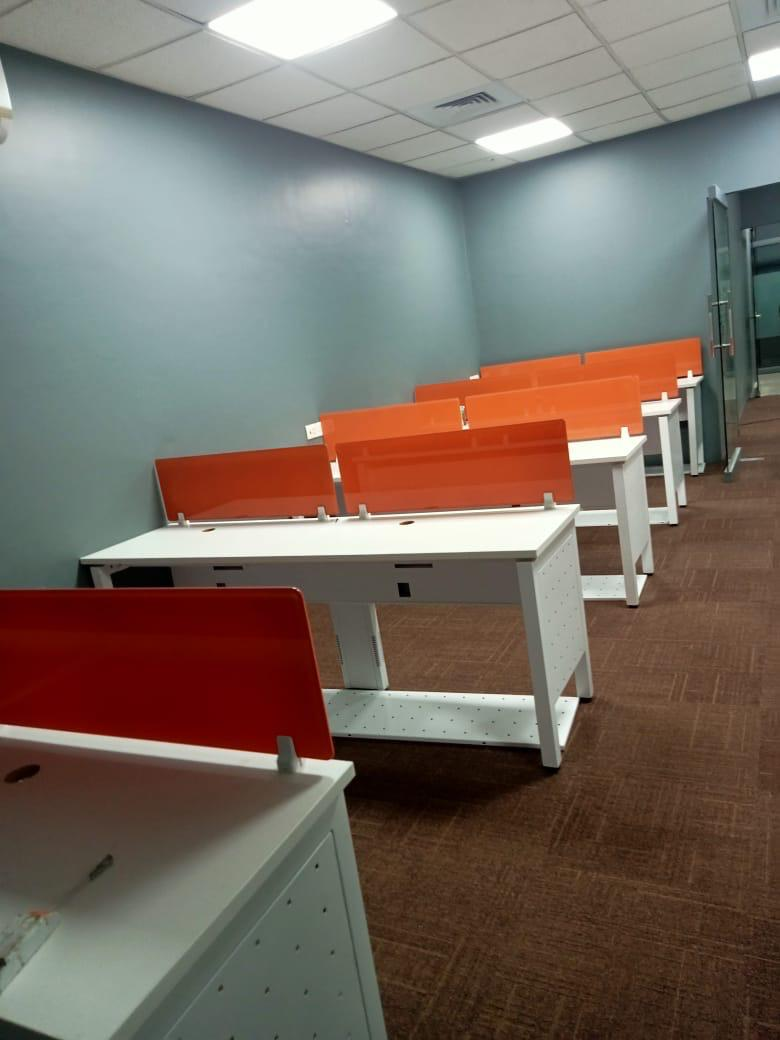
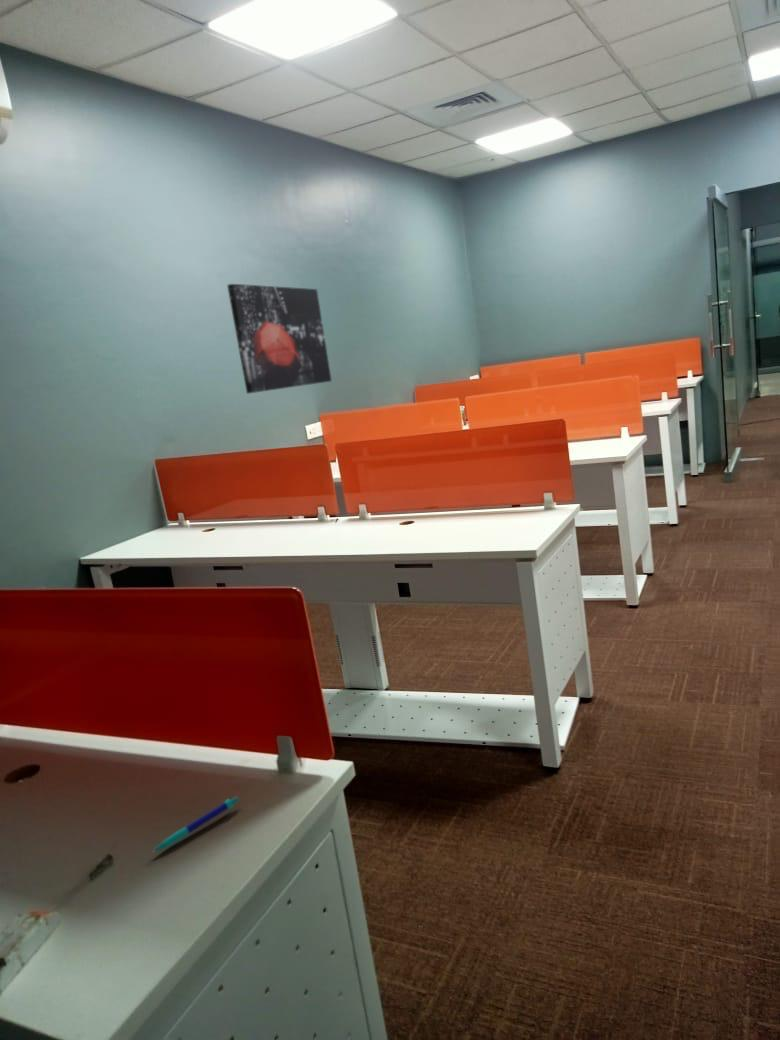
+ wall art [226,283,333,395]
+ pen [152,796,240,853]
